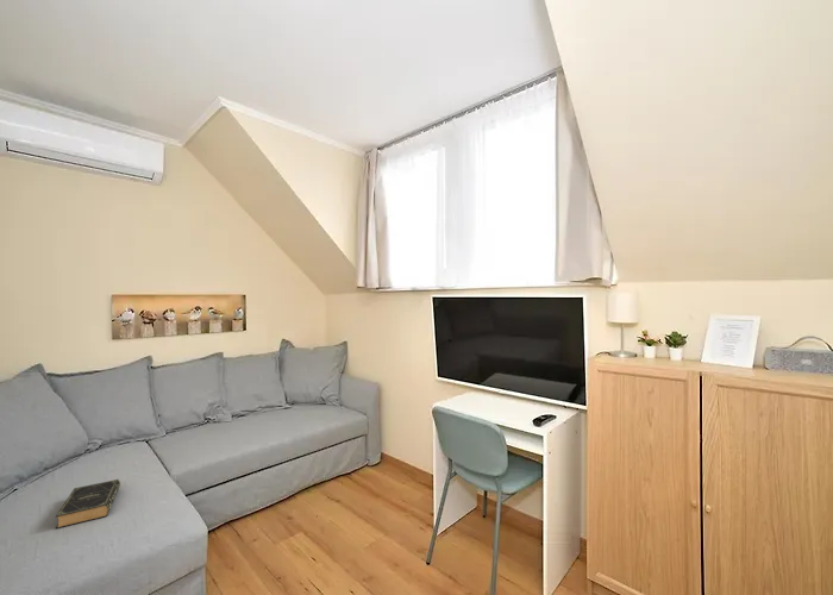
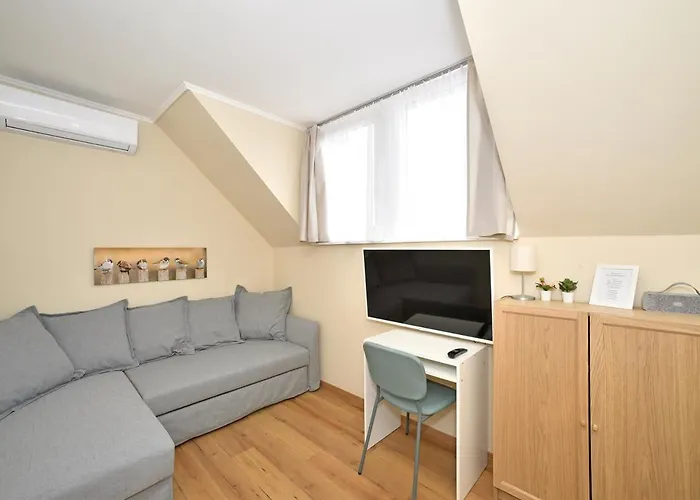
- book [55,478,121,530]
